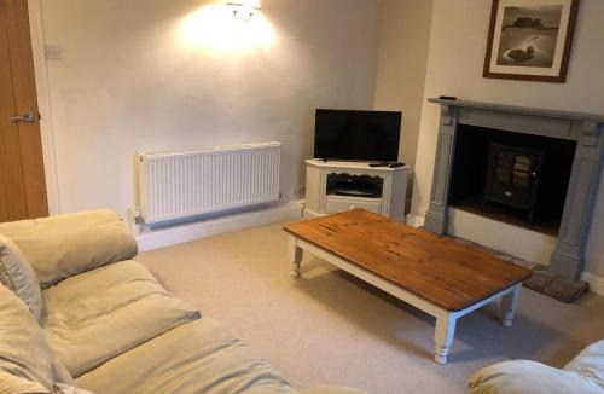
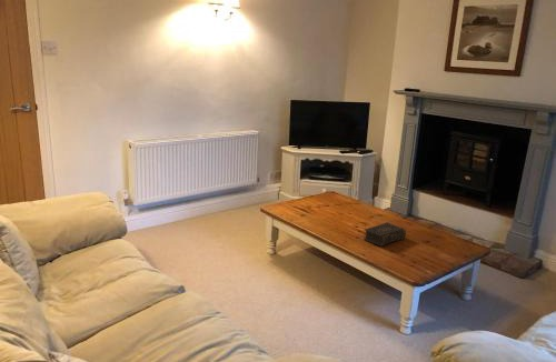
+ book [363,221,407,247]
